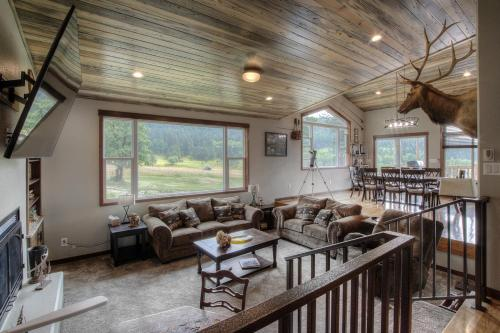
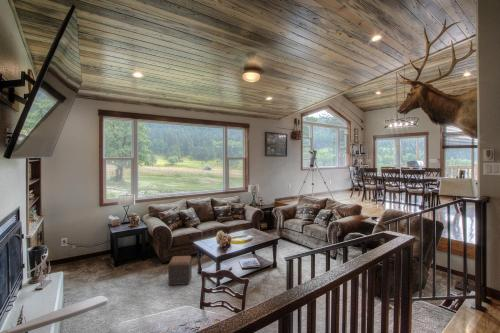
+ footstool [167,255,193,286]
